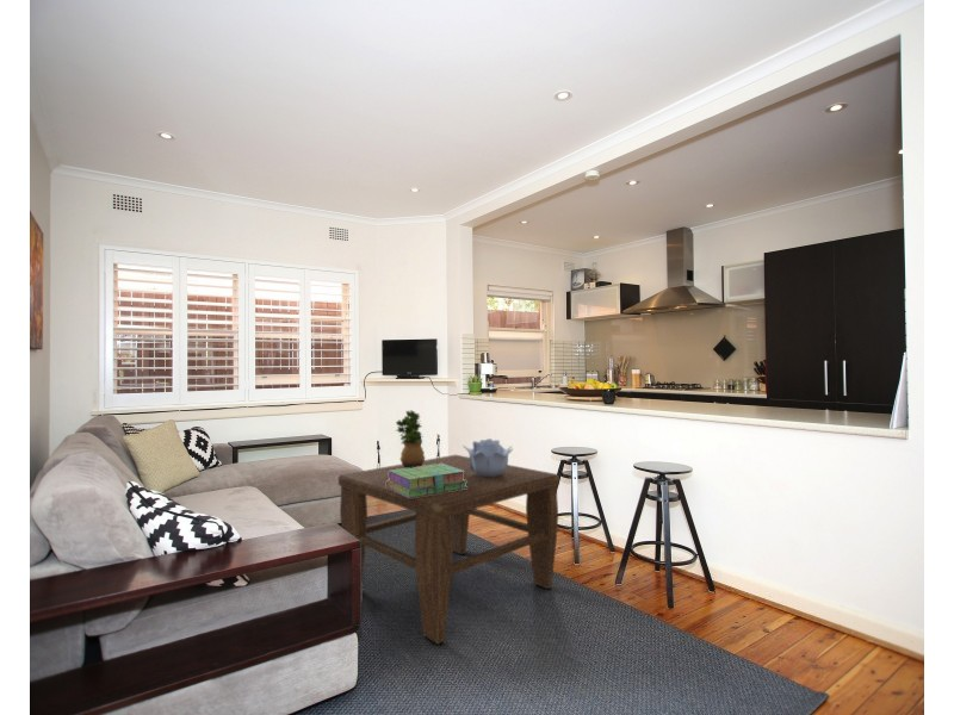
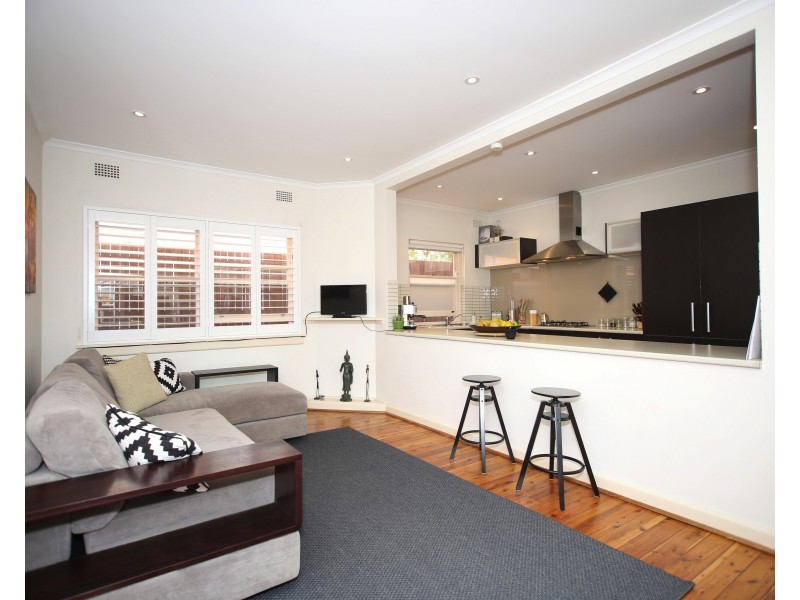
- decorative bowl [461,437,514,477]
- stack of books [386,464,467,498]
- coffee table [337,454,560,645]
- potted plant [395,409,427,470]
